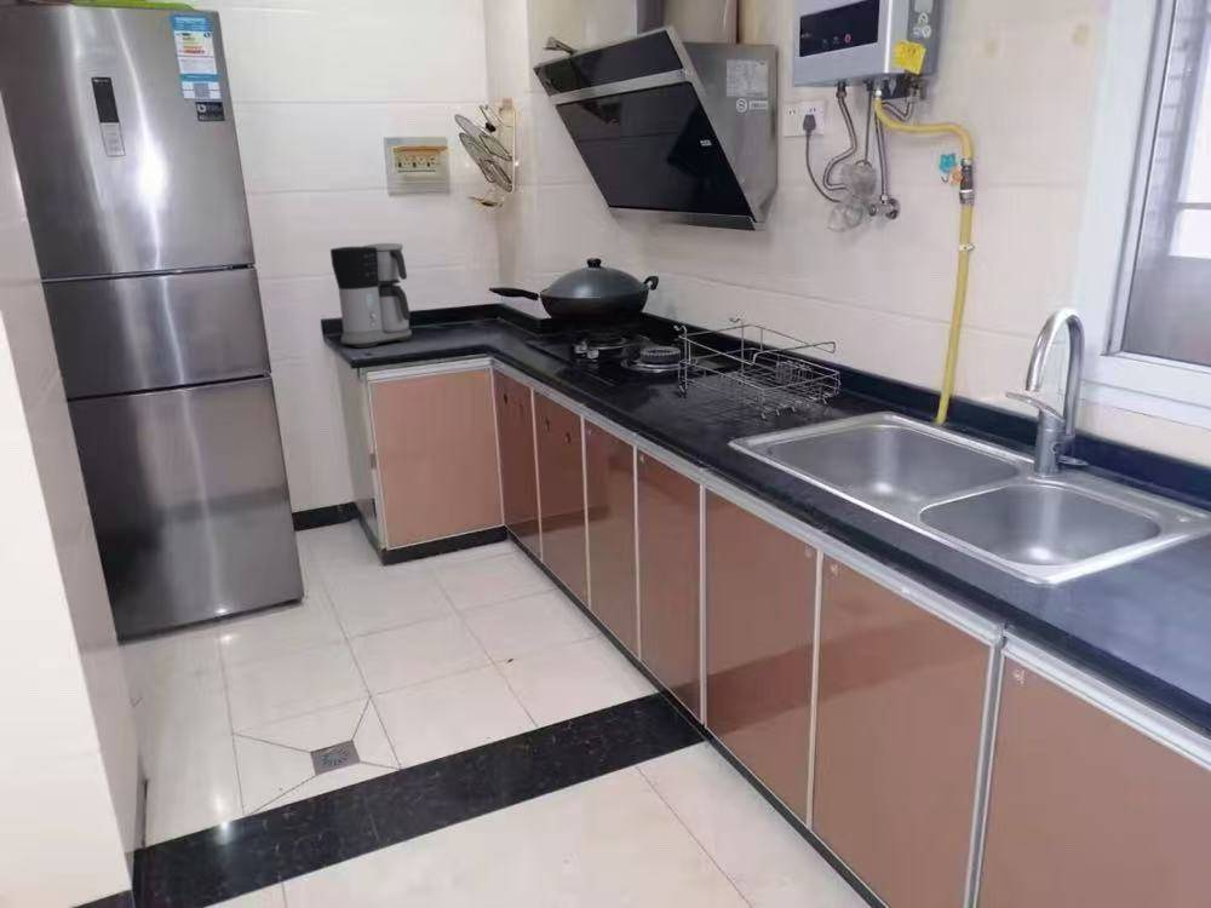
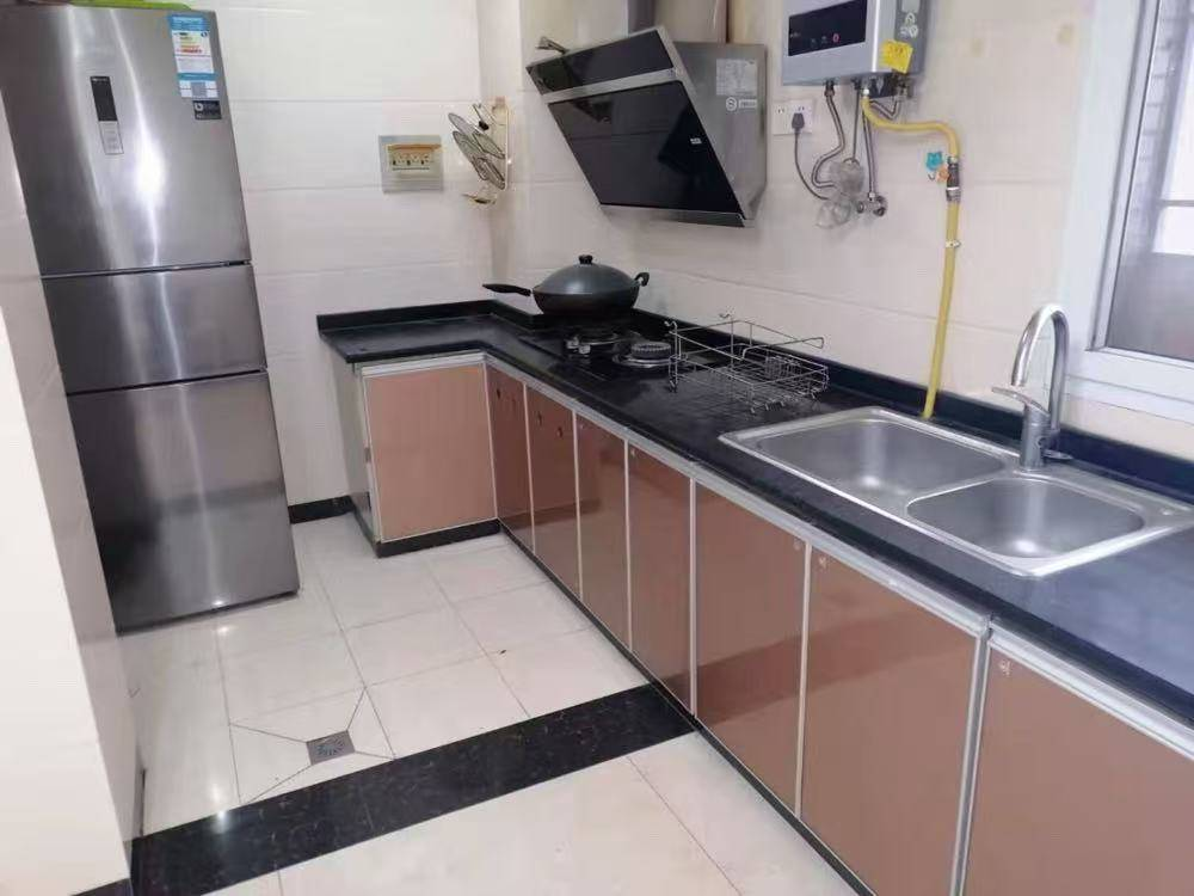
- coffee maker [329,242,413,349]
